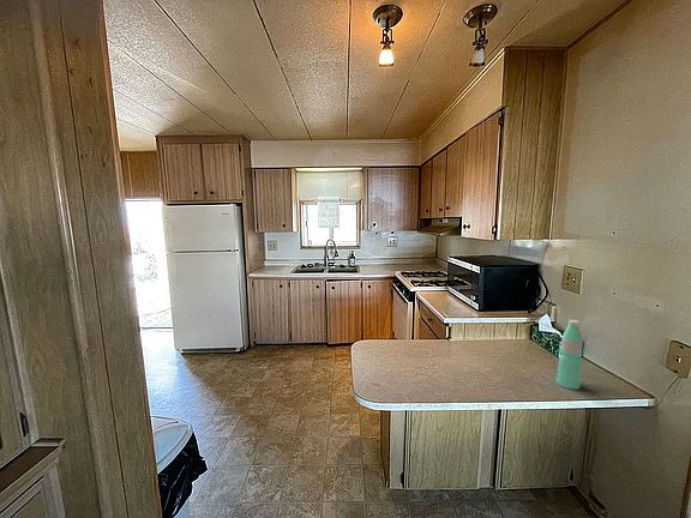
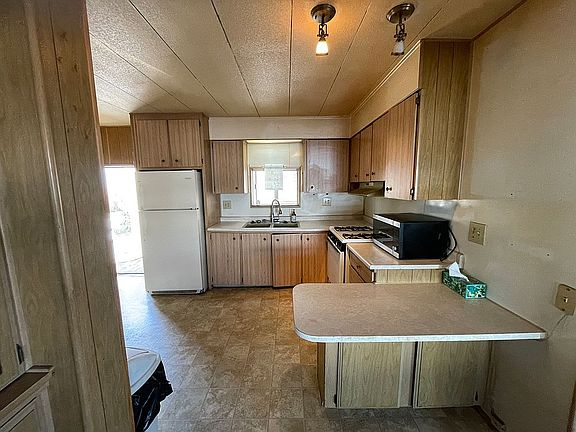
- water bottle [555,319,584,391]
